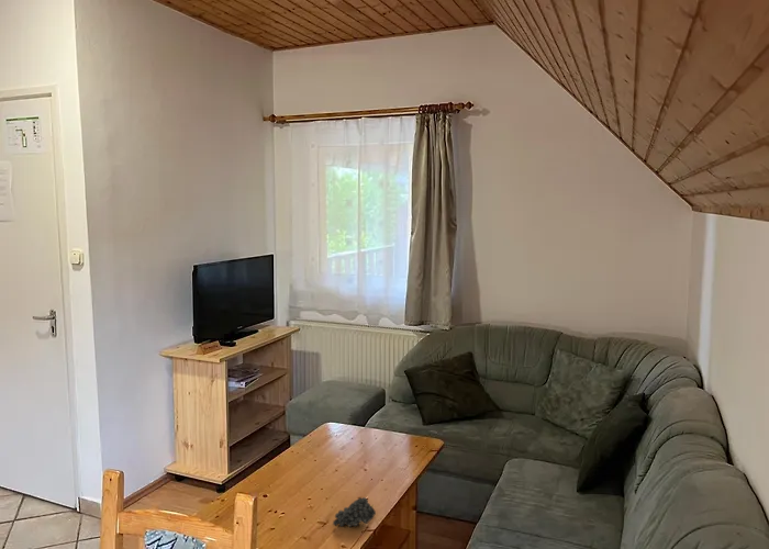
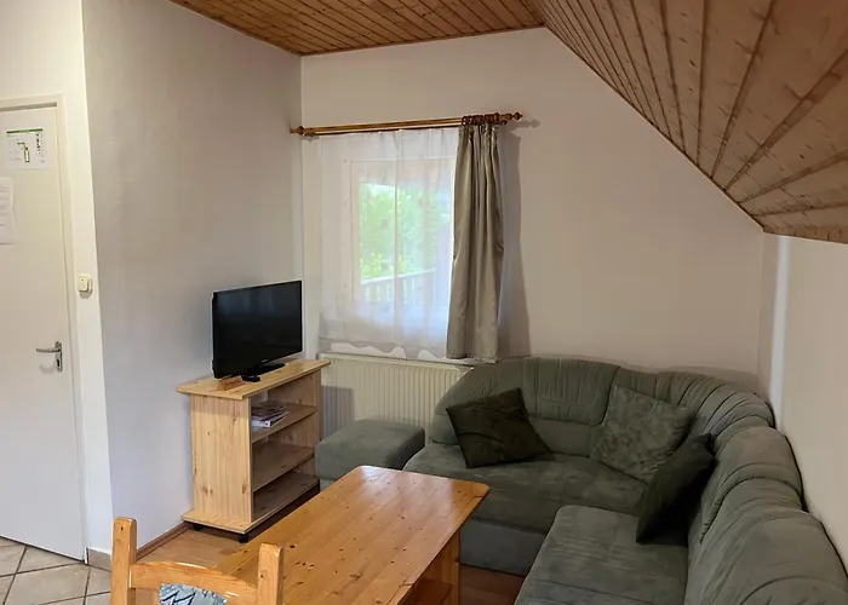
- fruit [332,496,377,528]
